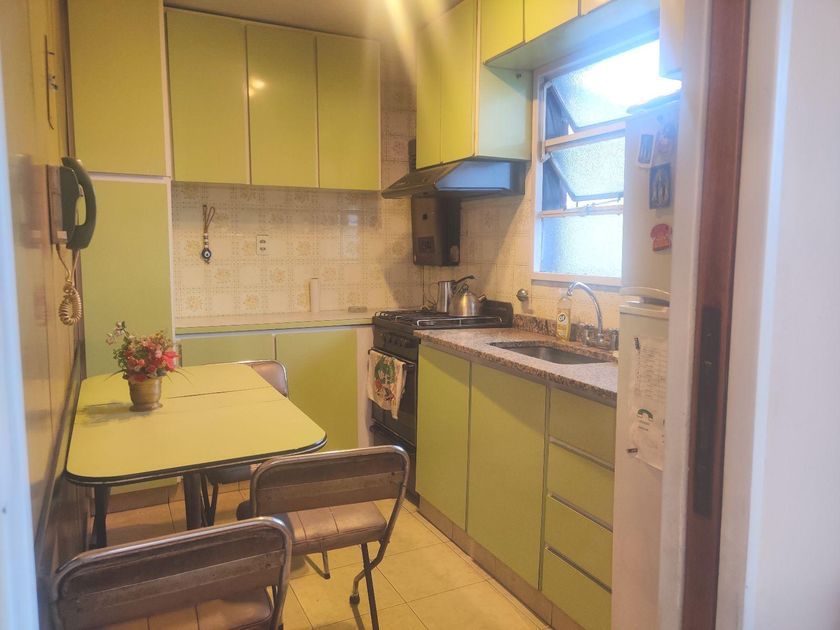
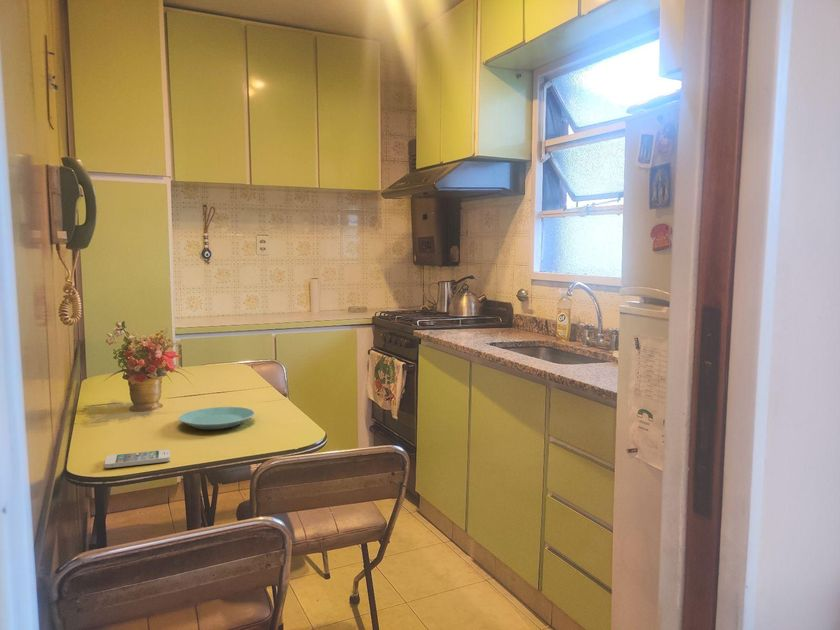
+ smartphone [103,448,171,469]
+ plate [177,406,256,430]
